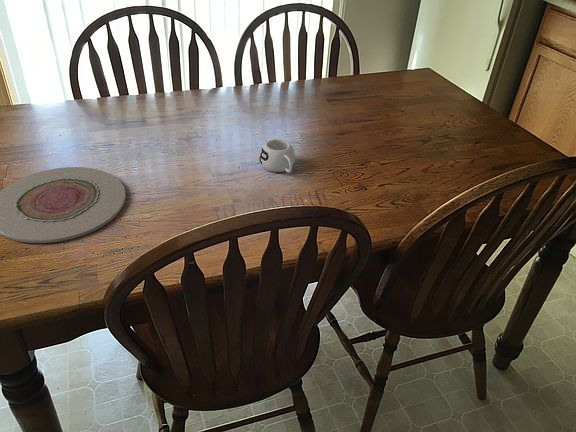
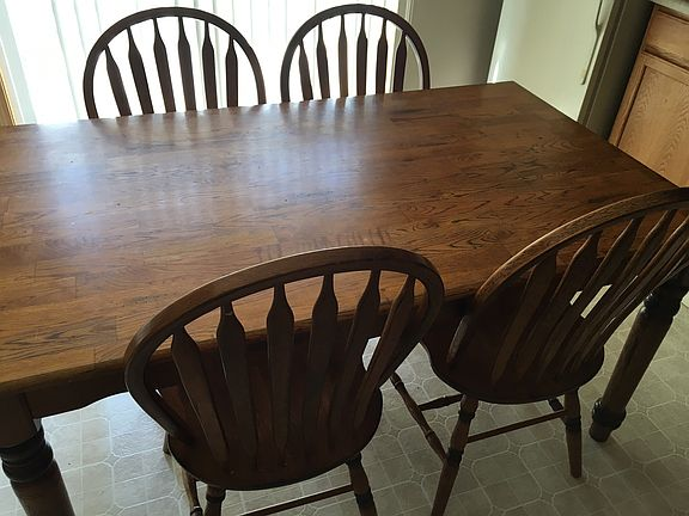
- plate [0,166,127,244]
- mug [258,138,296,174]
